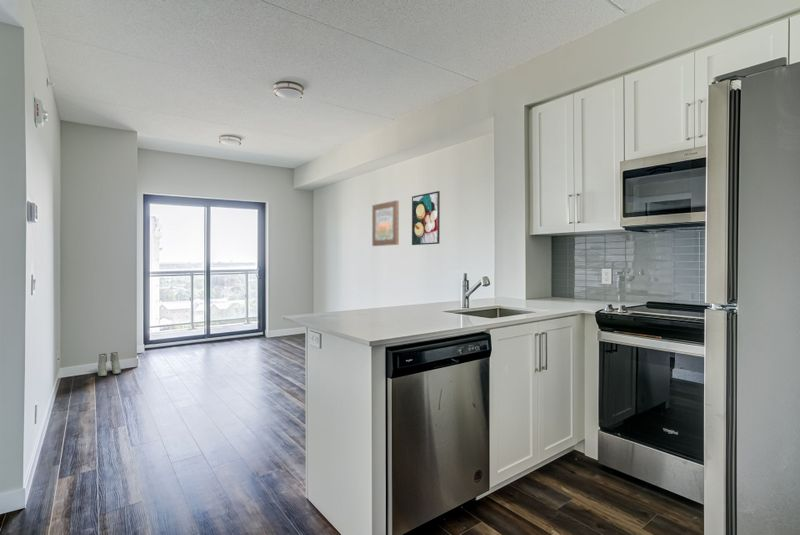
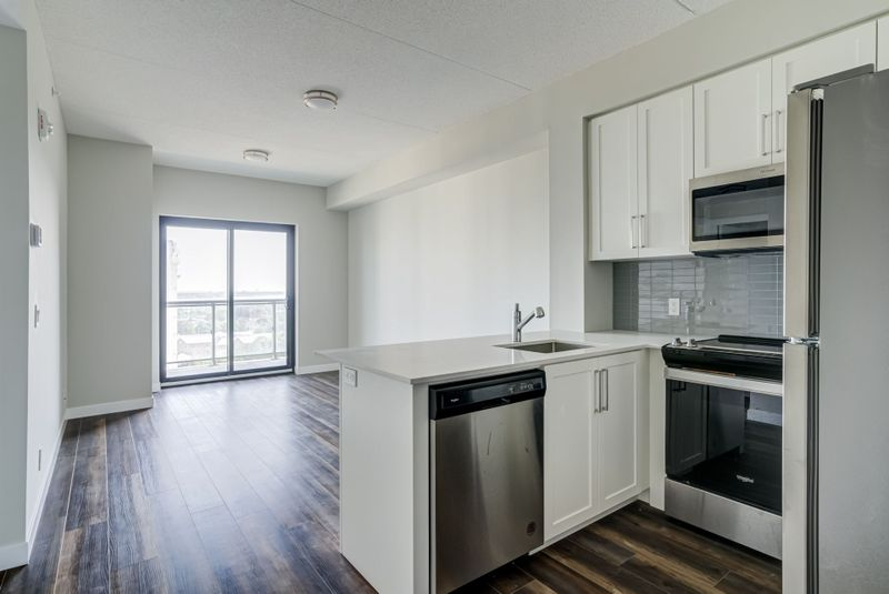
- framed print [411,190,441,246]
- wall art [371,199,400,247]
- boots [97,351,122,377]
